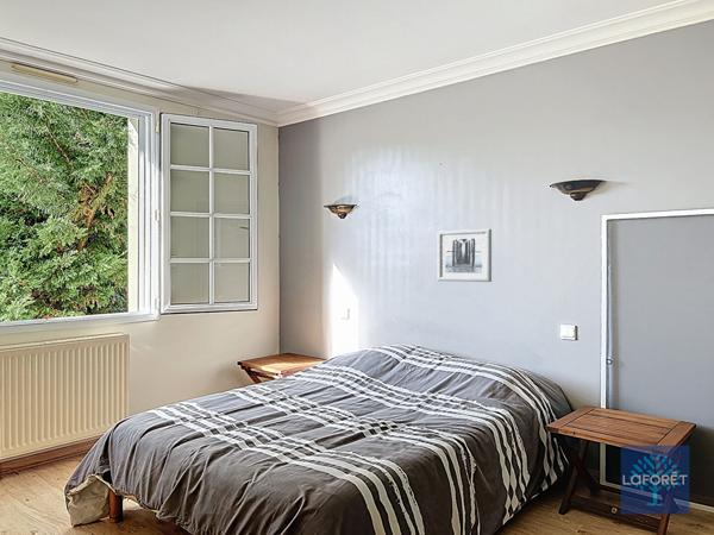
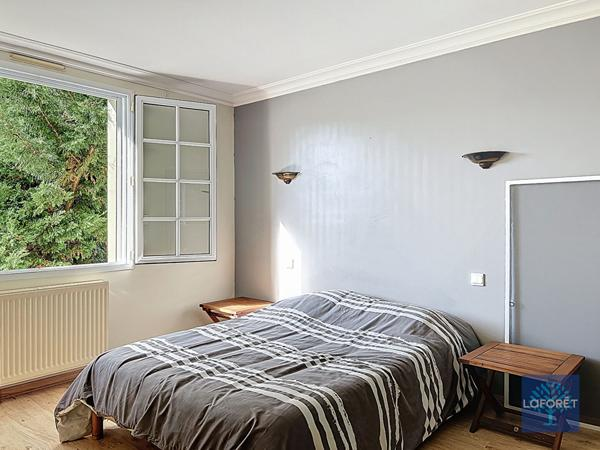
- wall art [437,228,493,283]
